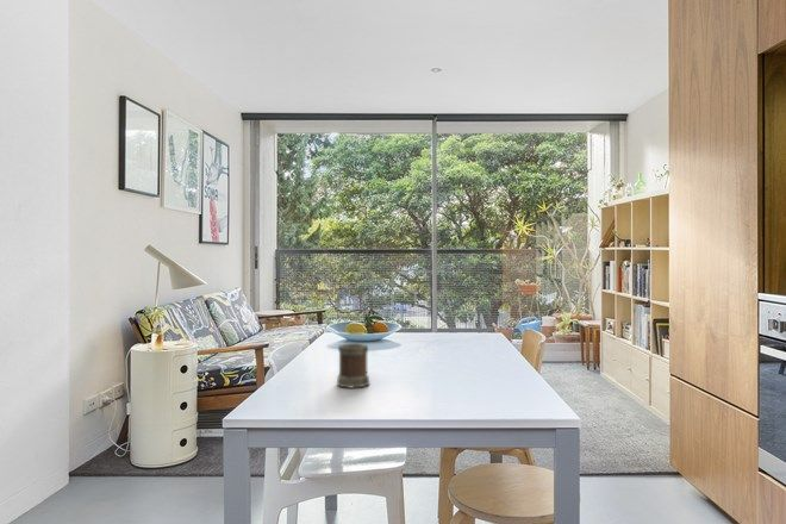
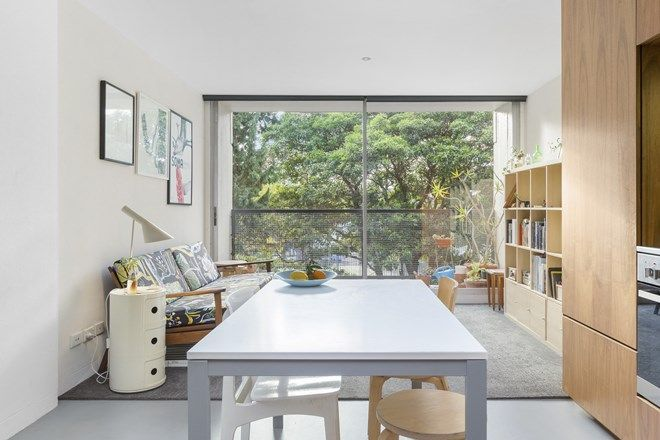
- mug [336,342,370,389]
